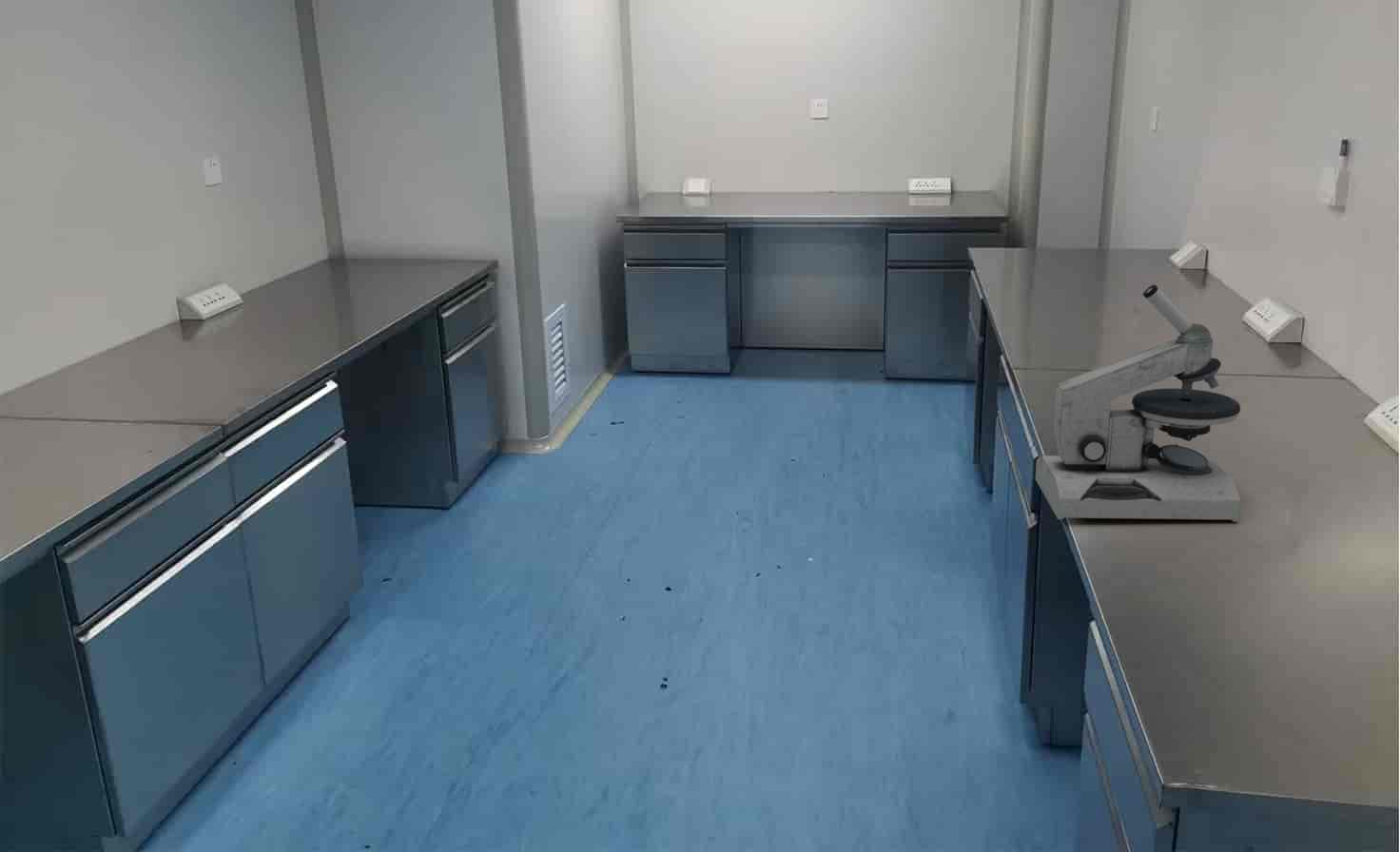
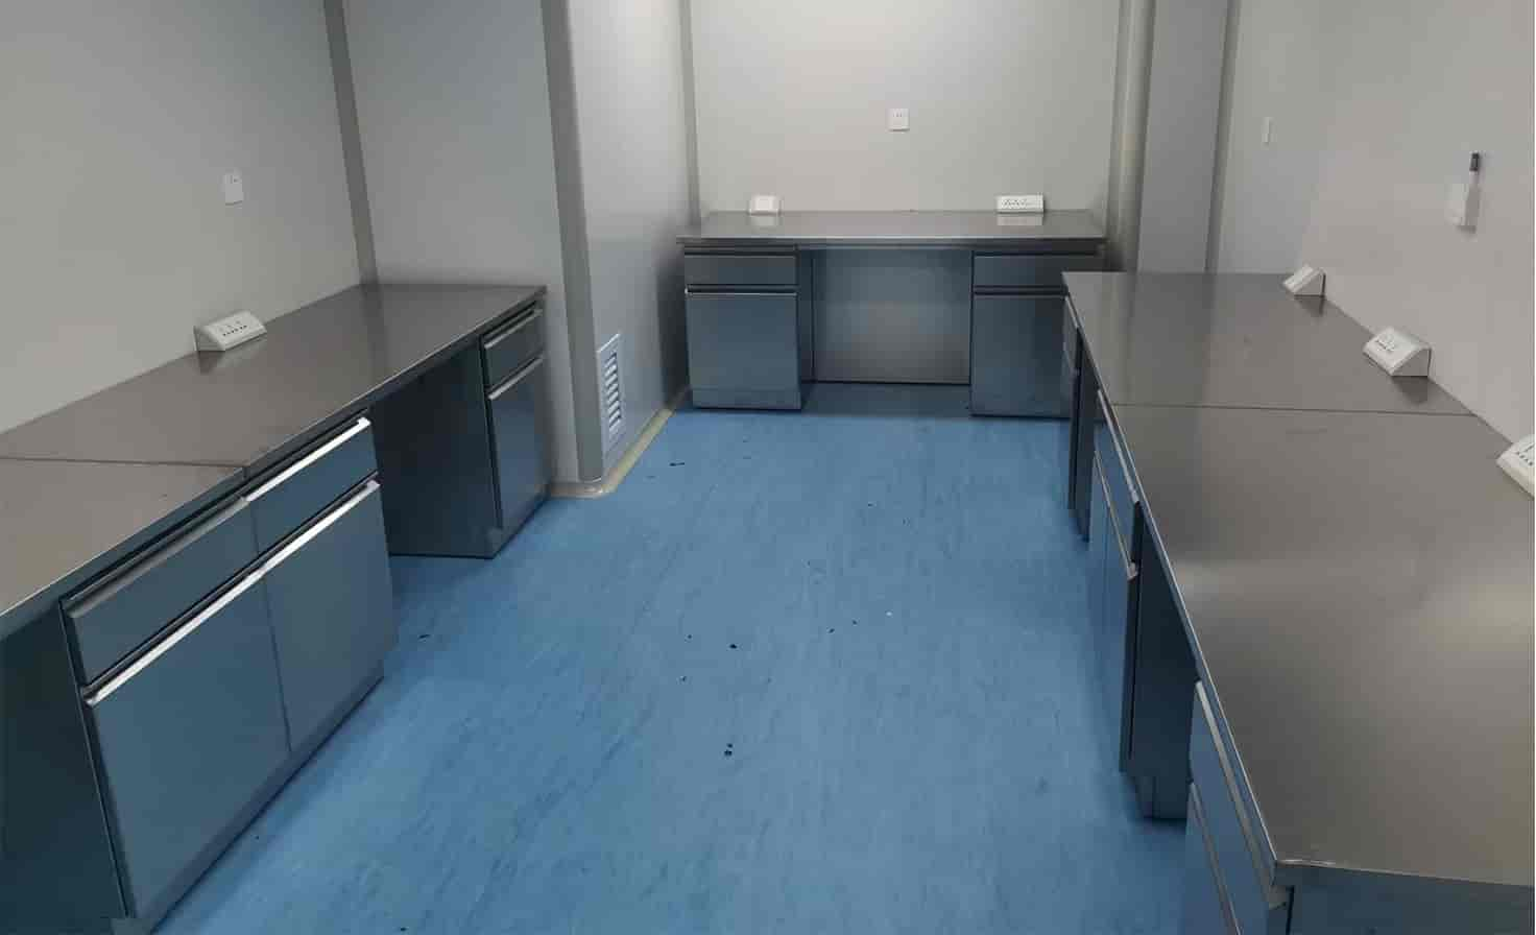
- microscope [1035,283,1241,522]
